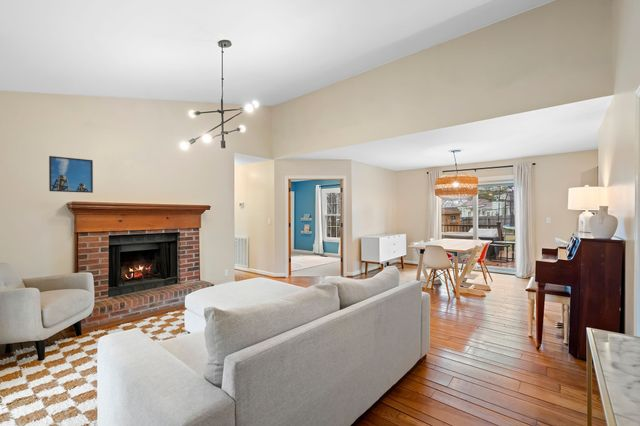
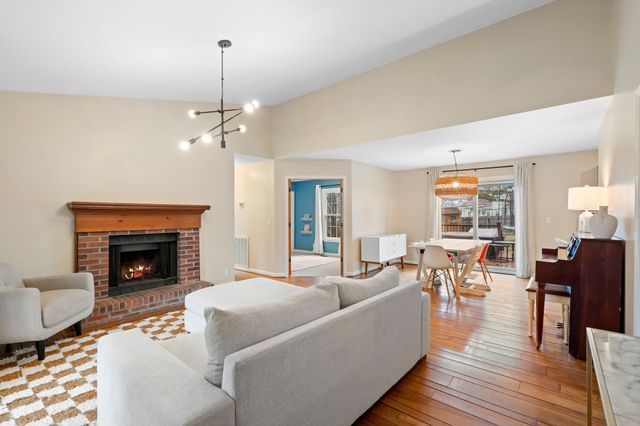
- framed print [48,155,94,194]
